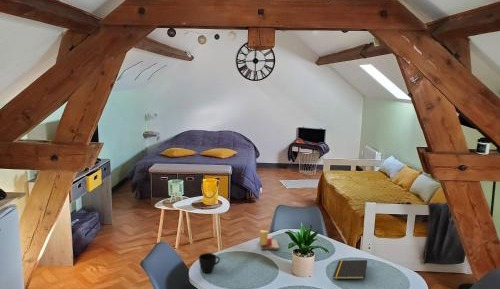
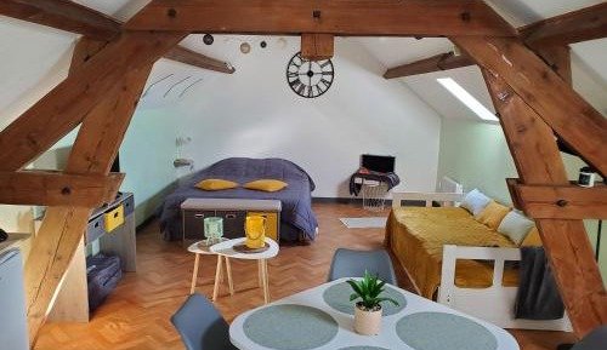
- candle [259,229,280,251]
- cup [198,252,221,274]
- notepad [332,259,368,280]
